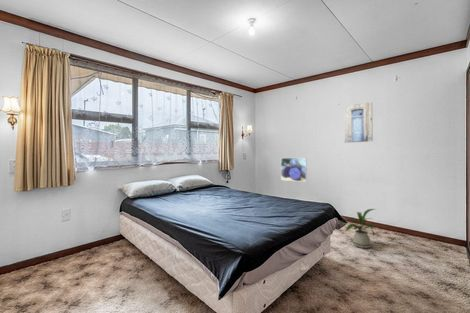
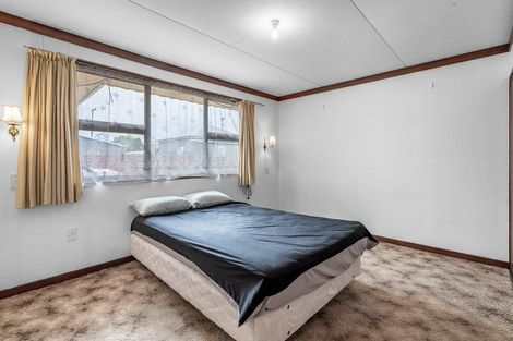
- wall art [343,101,374,144]
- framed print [280,157,308,183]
- house plant [343,208,376,249]
